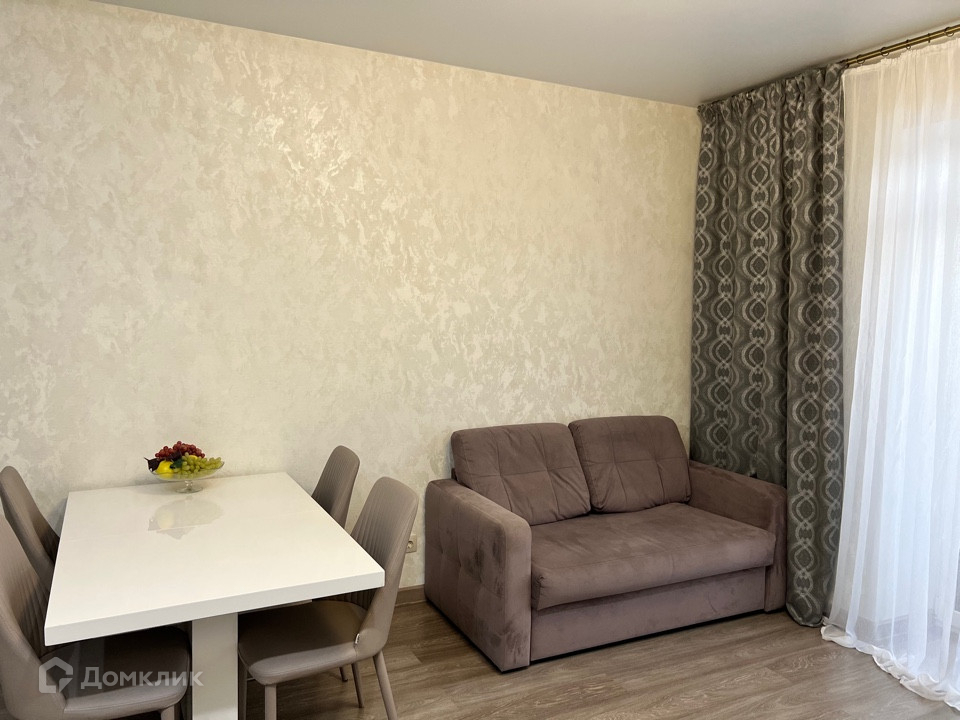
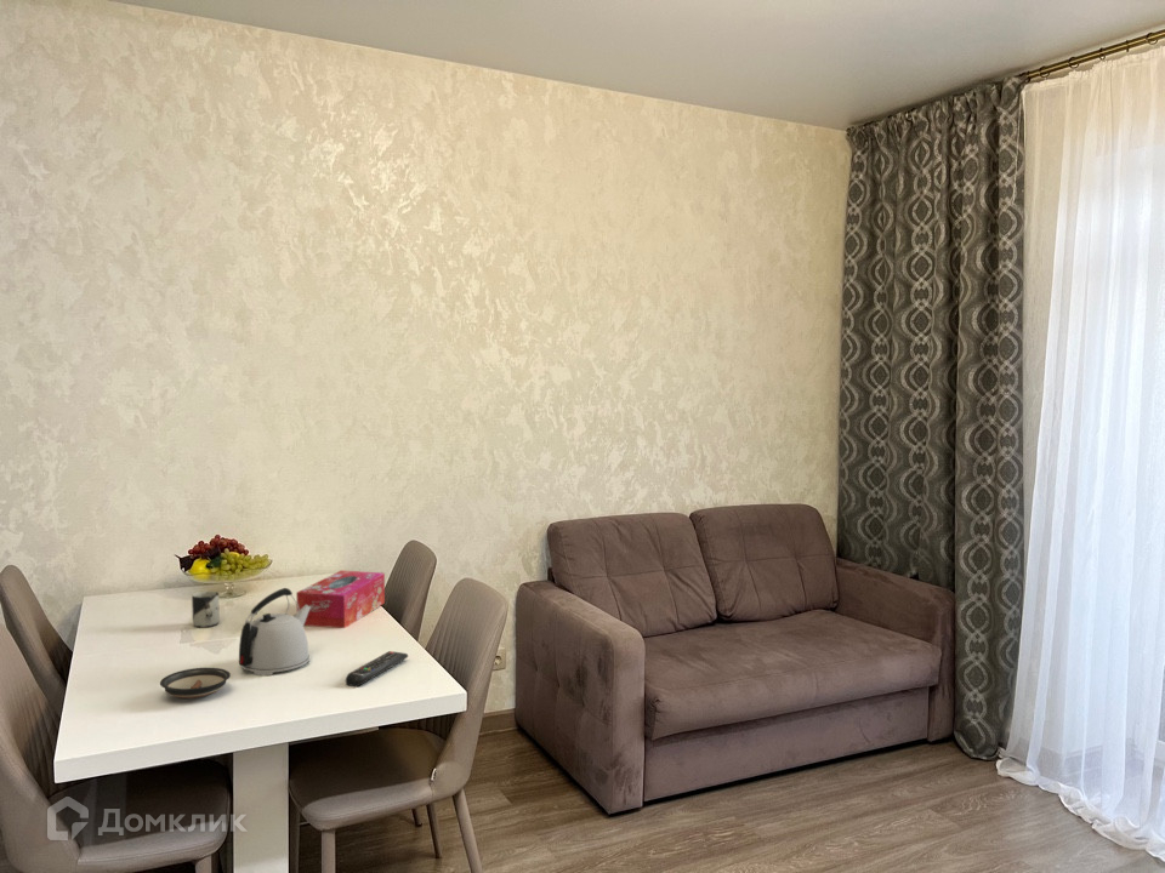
+ tissue box [295,569,386,629]
+ saucer [159,667,232,700]
+ kettle [238,587,311,677]
+ cup [191,590,221,628]
+ remote control [345,650,409,687]
